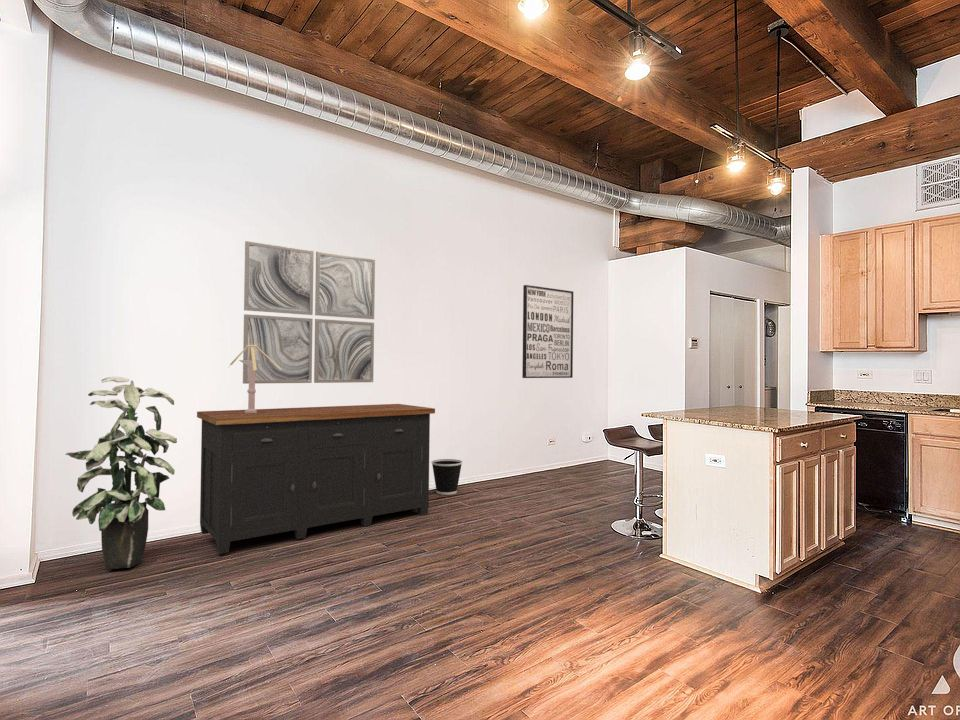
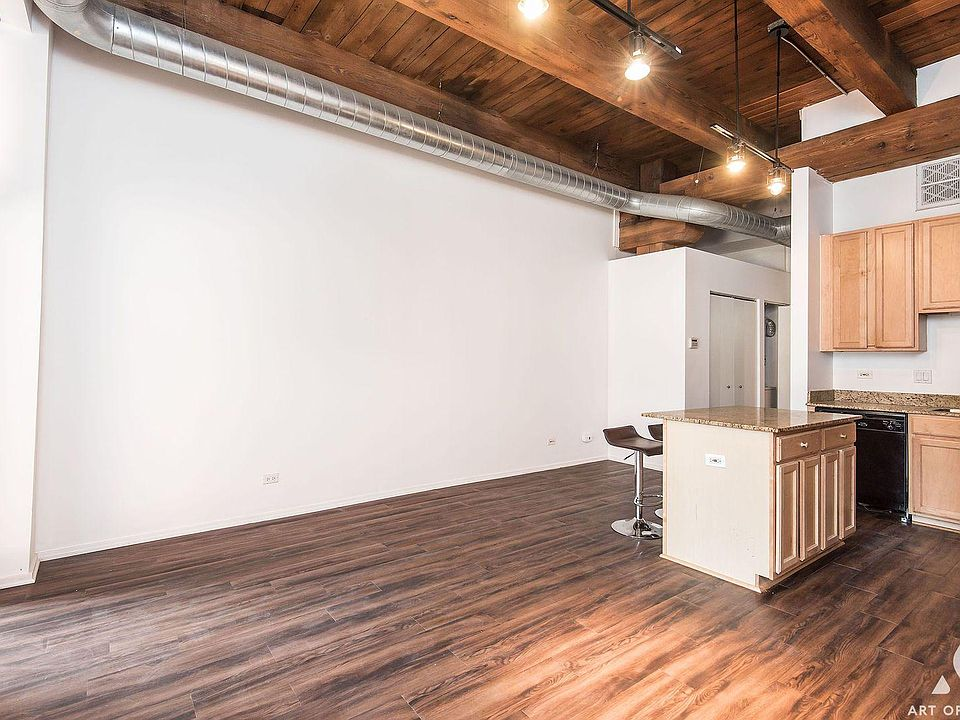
- wall art [242,240,376,385]
- indoor plant [64,376,178,570]
- wastebasket [430,458,463,496]
- wall art [521,284,574,379]
- table lamp [227,345,282,413]
- sideboard [196,403,436,555]
